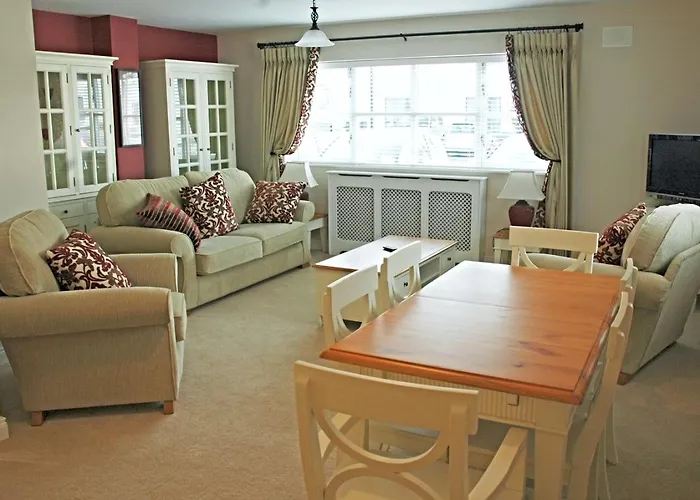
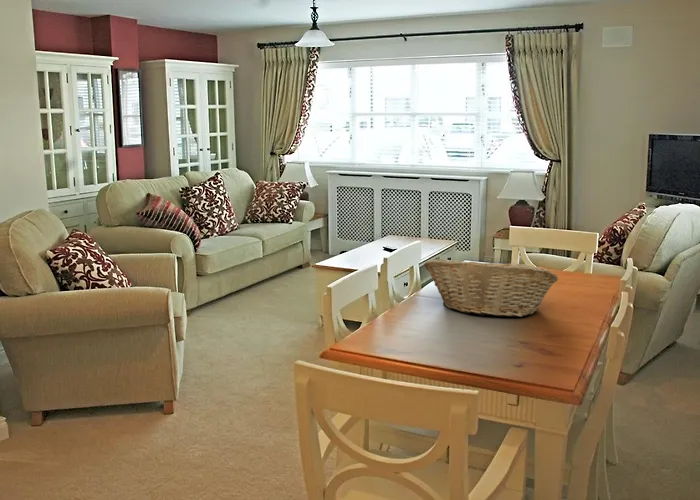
+ fruit basket [423,258,559,318]
